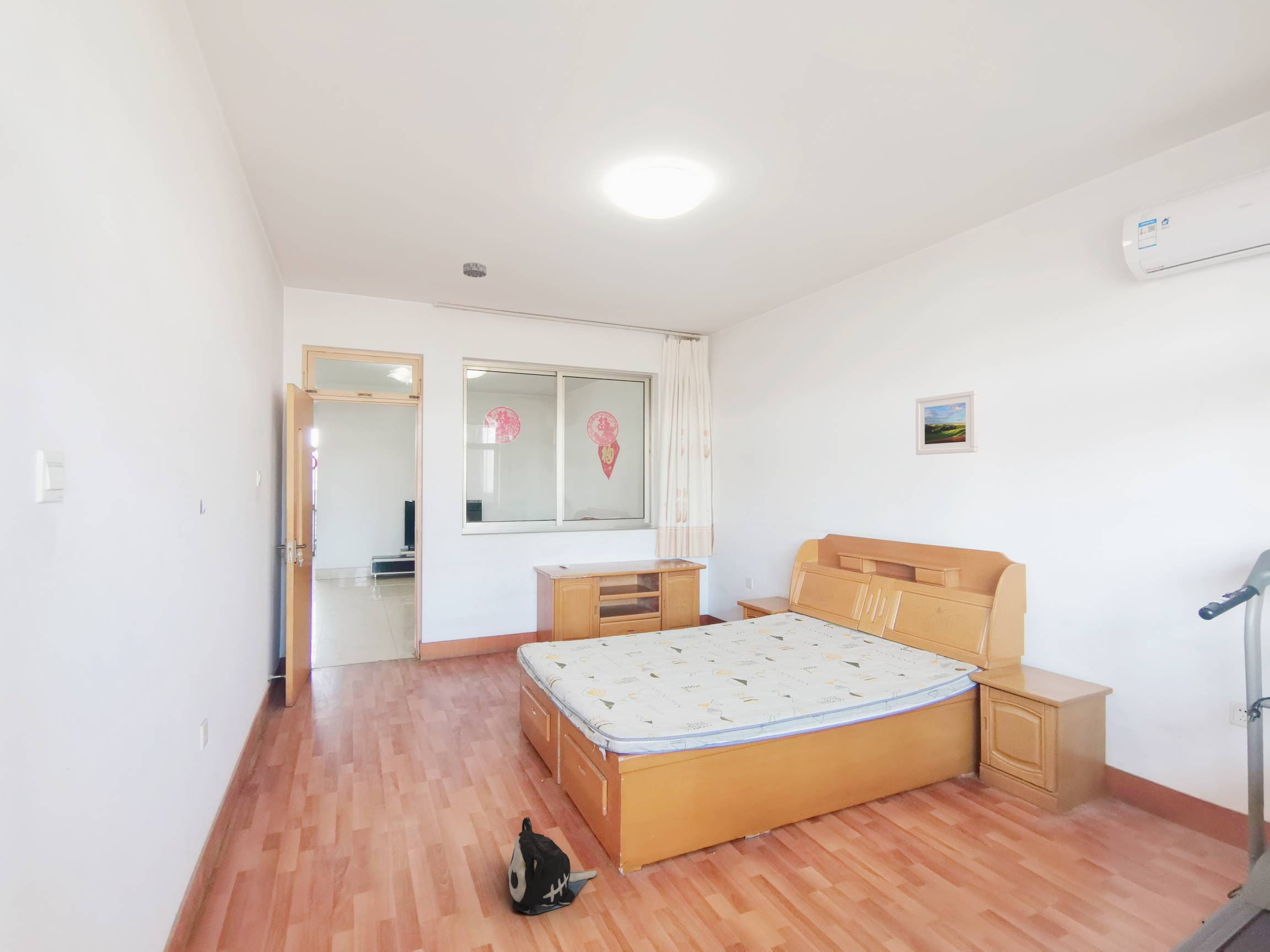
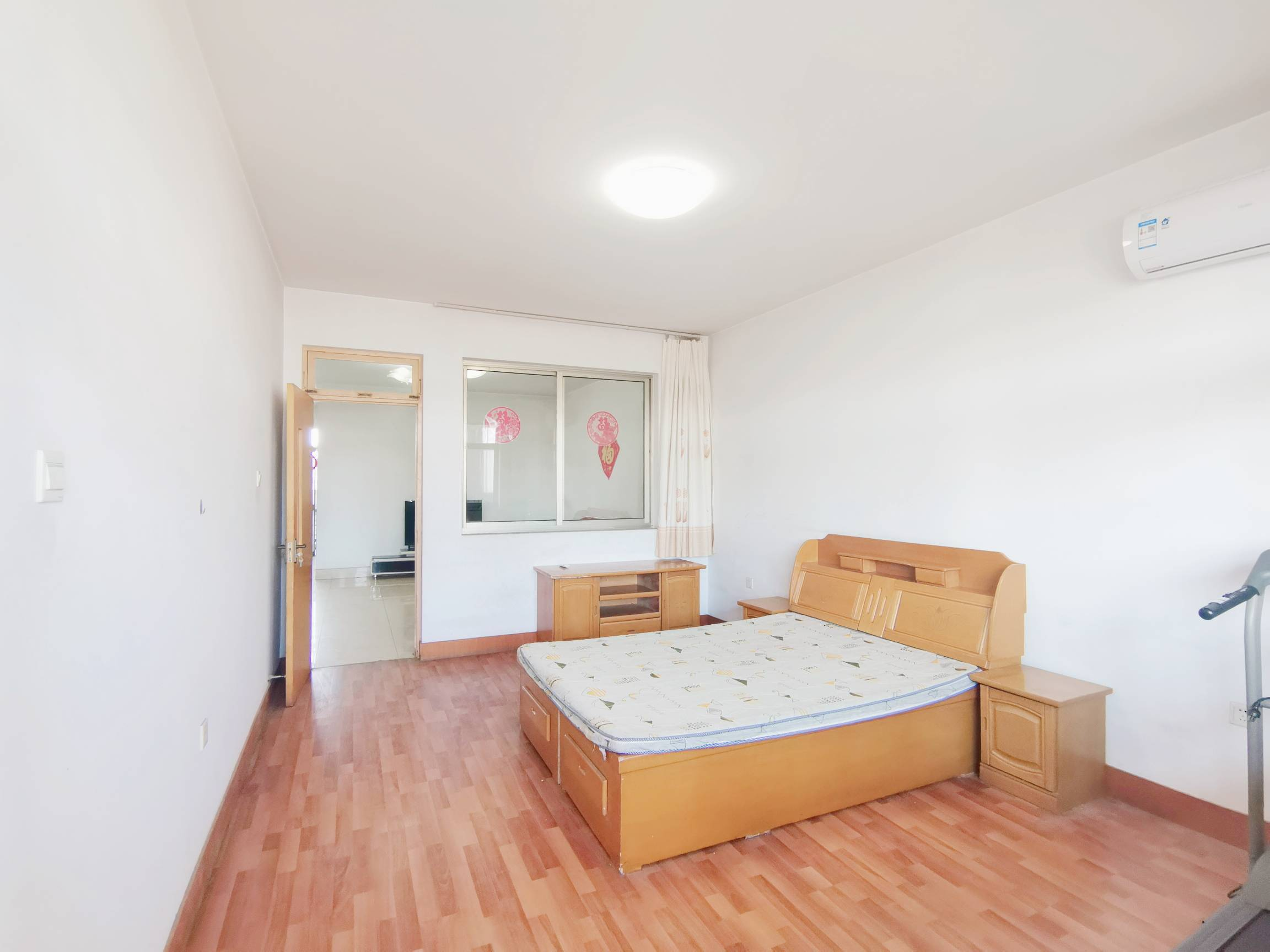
- smoke detector [462,262,487,278]
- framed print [915,390,978,456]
- plush toy [507,816,597,915]
